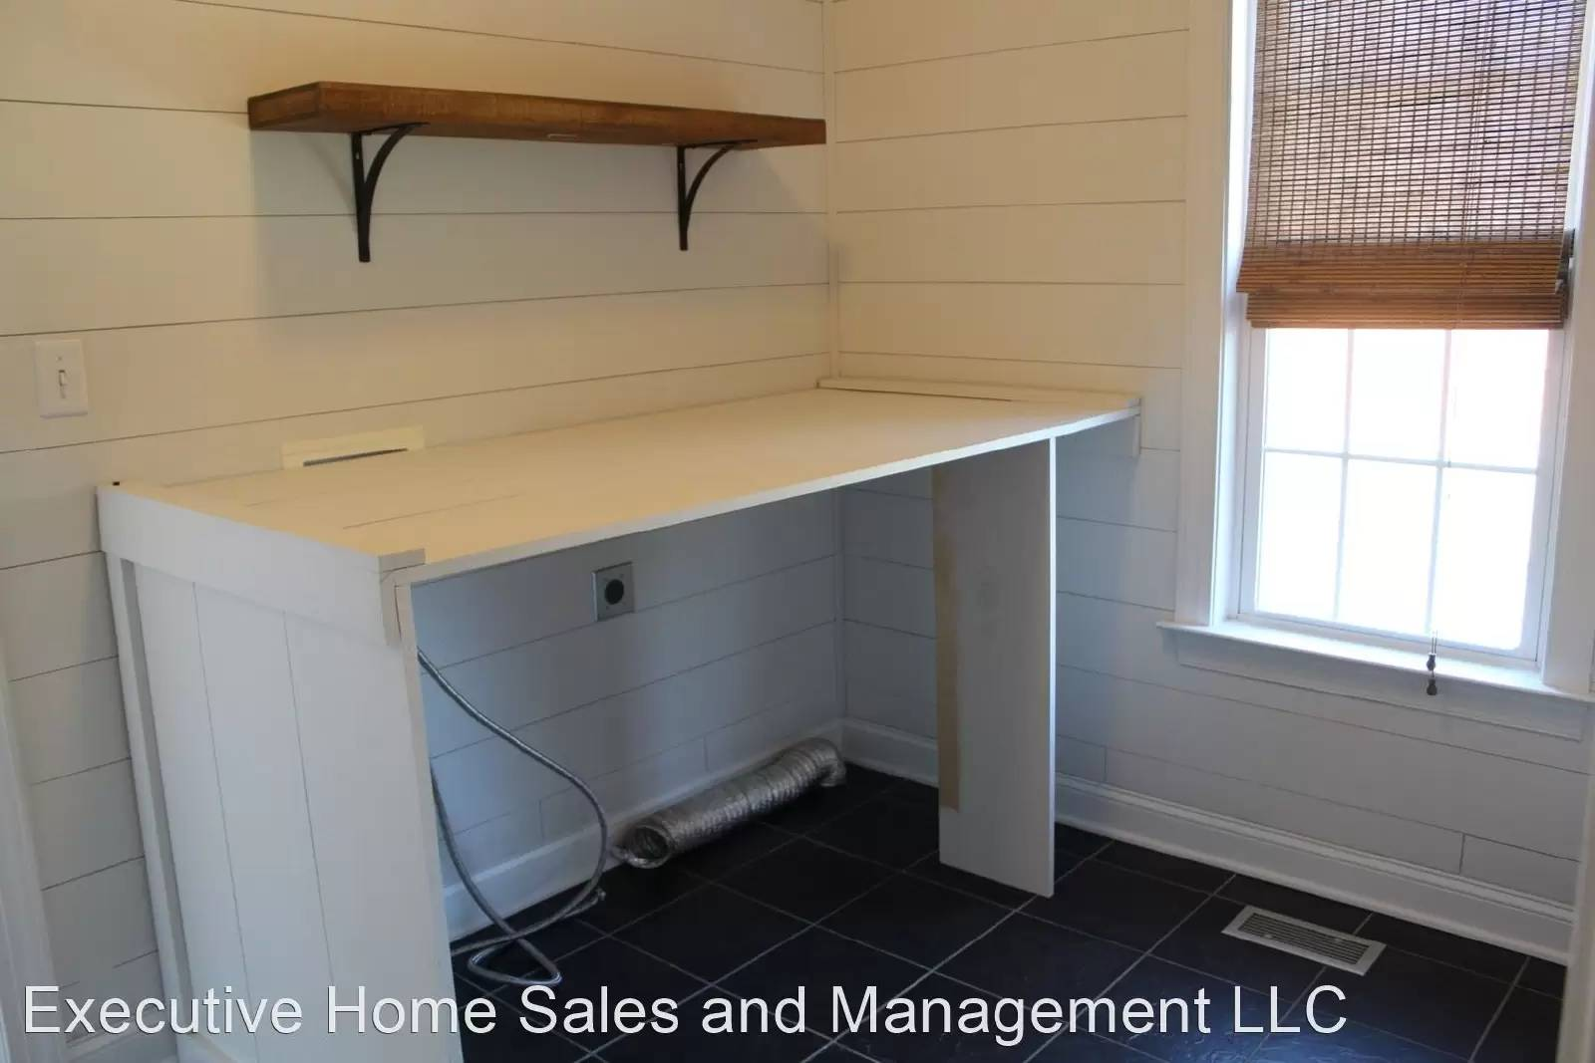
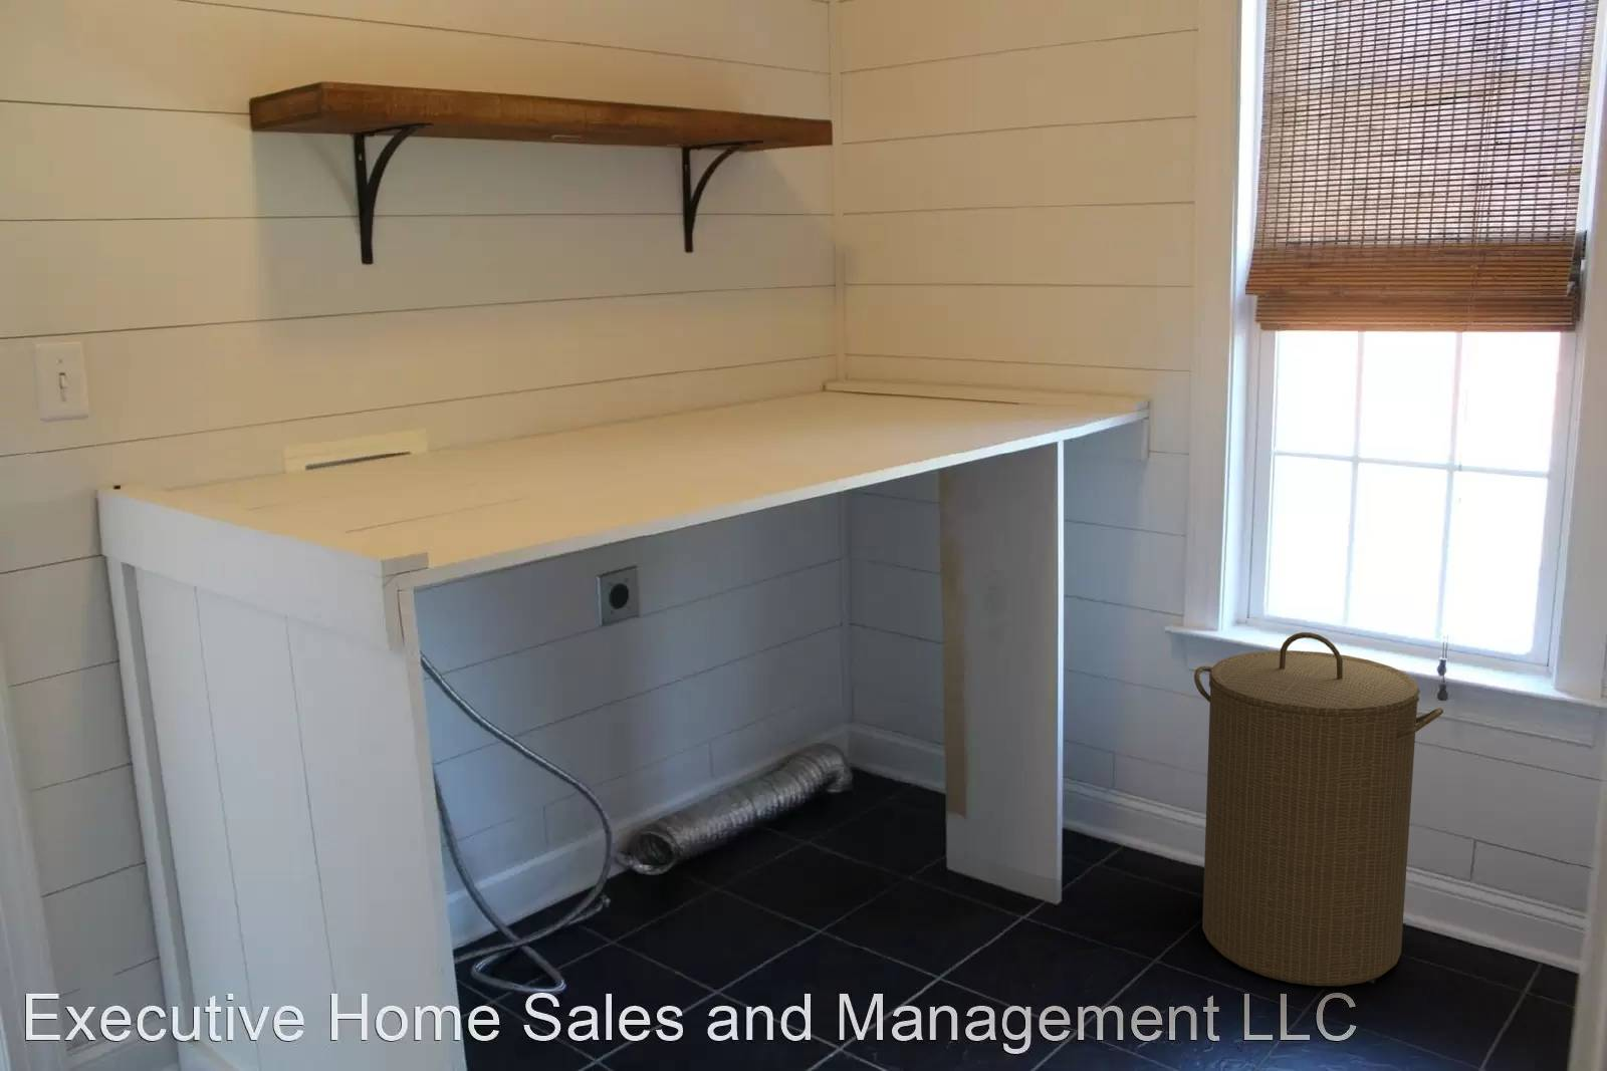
+ laundry hamper [1193,631,1444,986]
